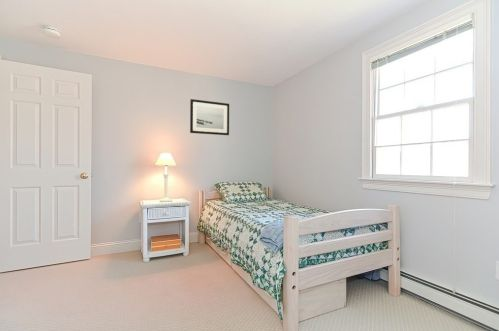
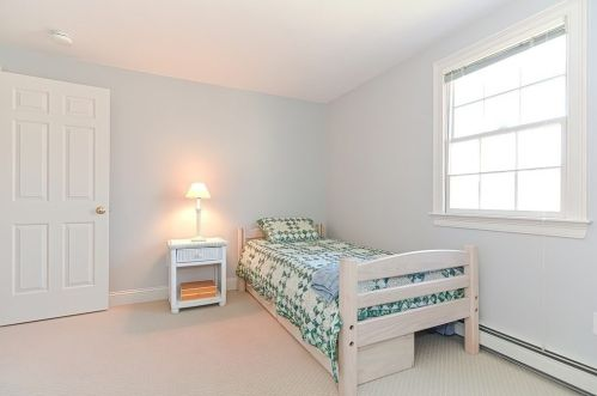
- wall art [189,98,230,136]
